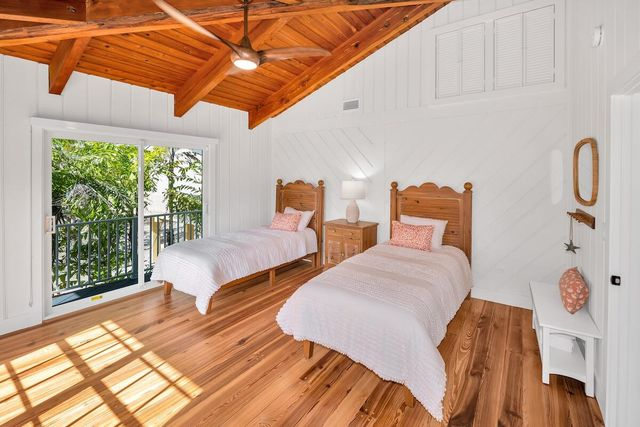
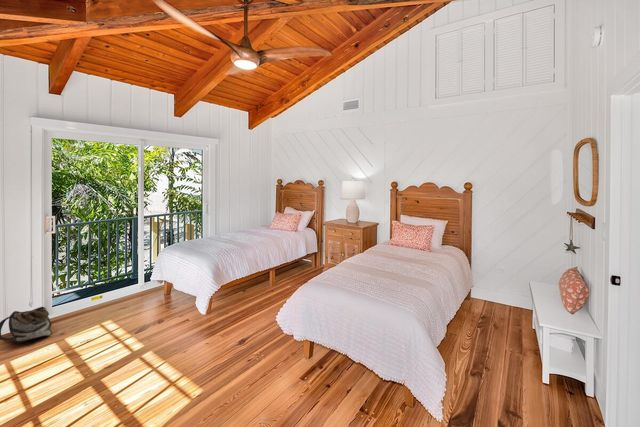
+ backpack [0,306,53,343]
